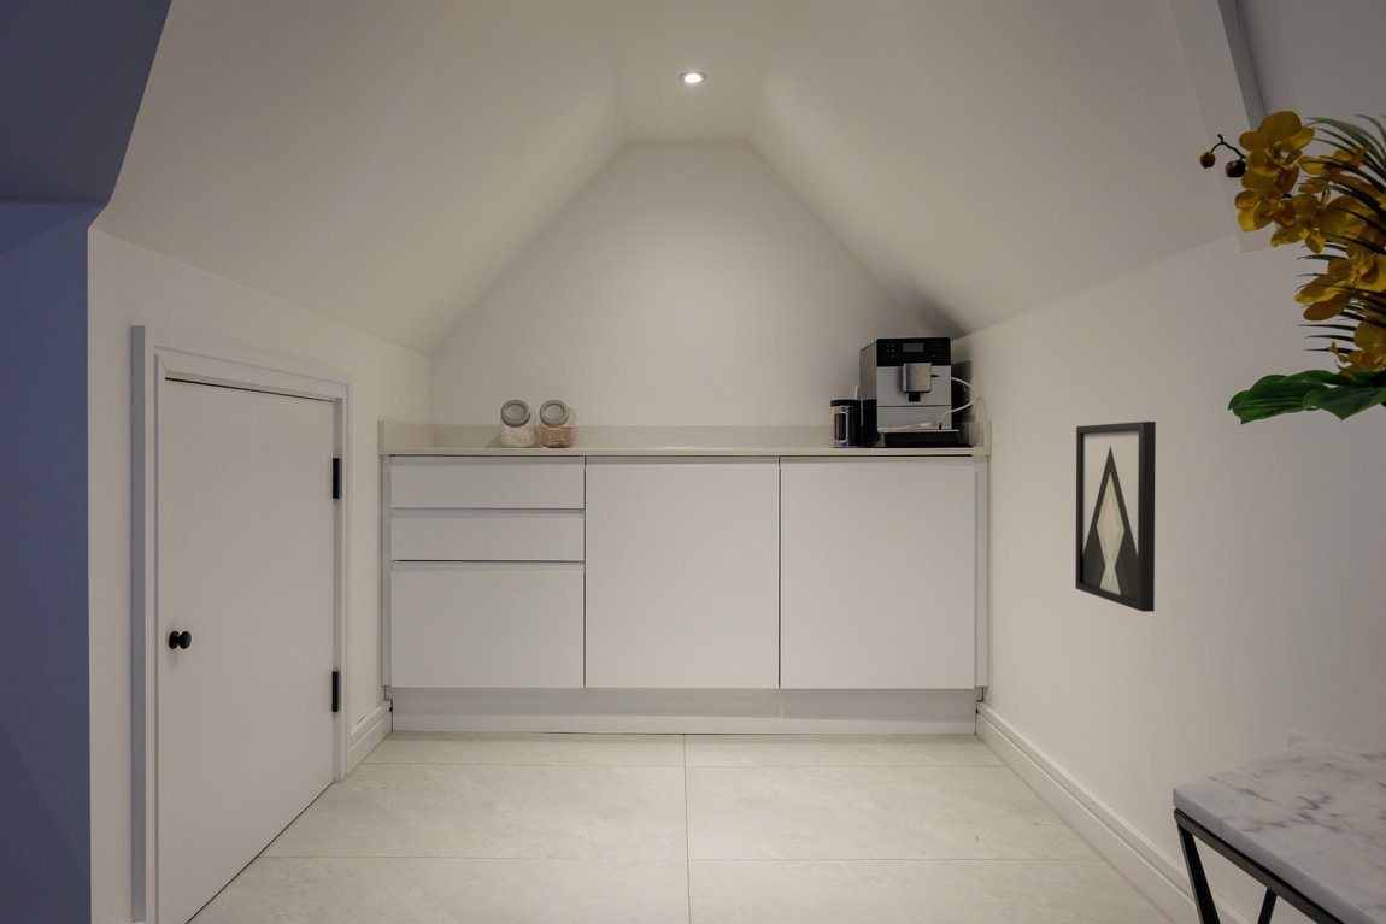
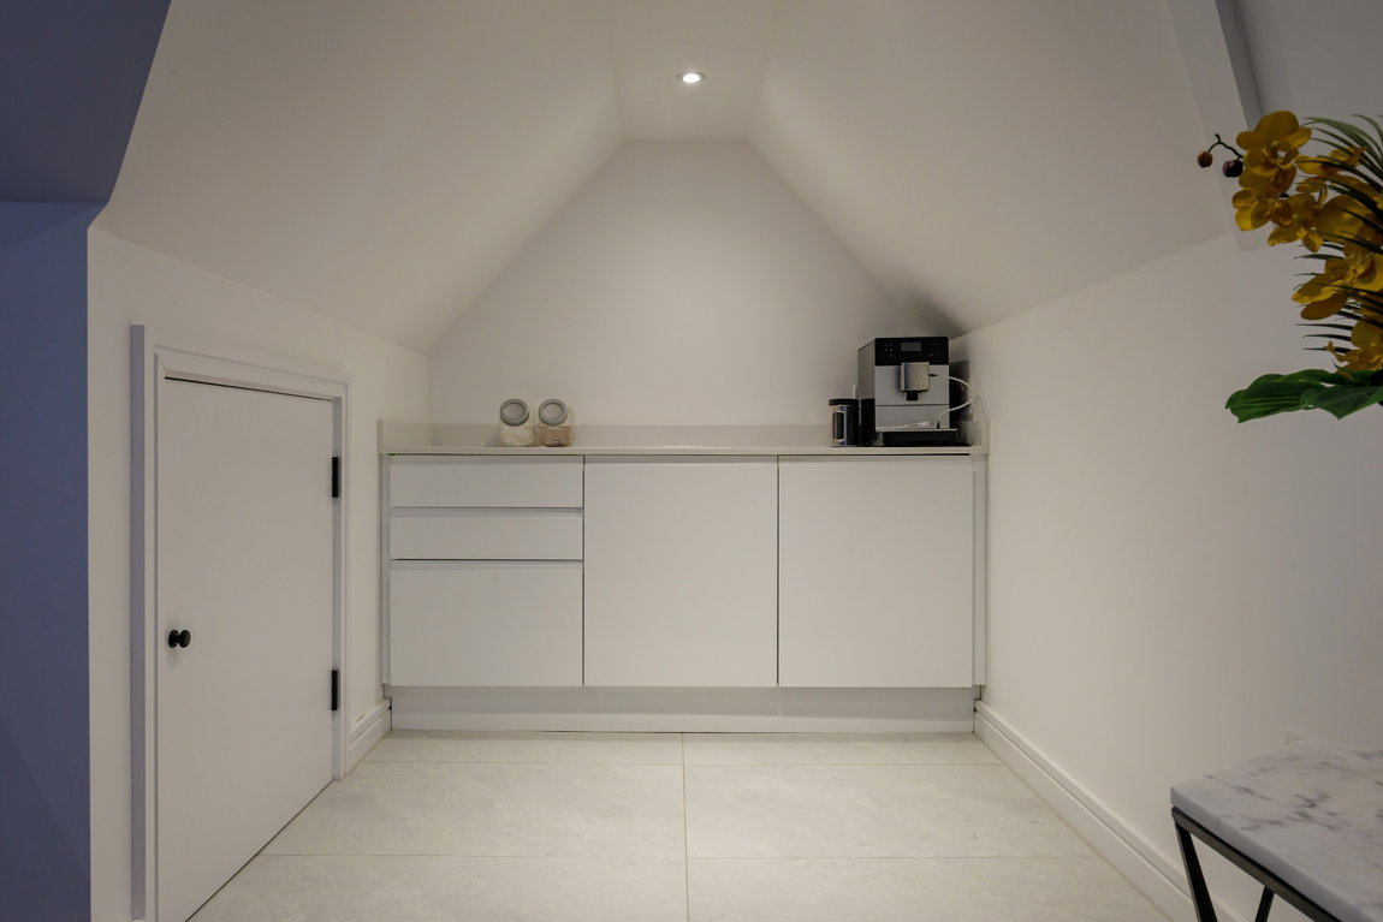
- wall art [1074,420,1157,613]
